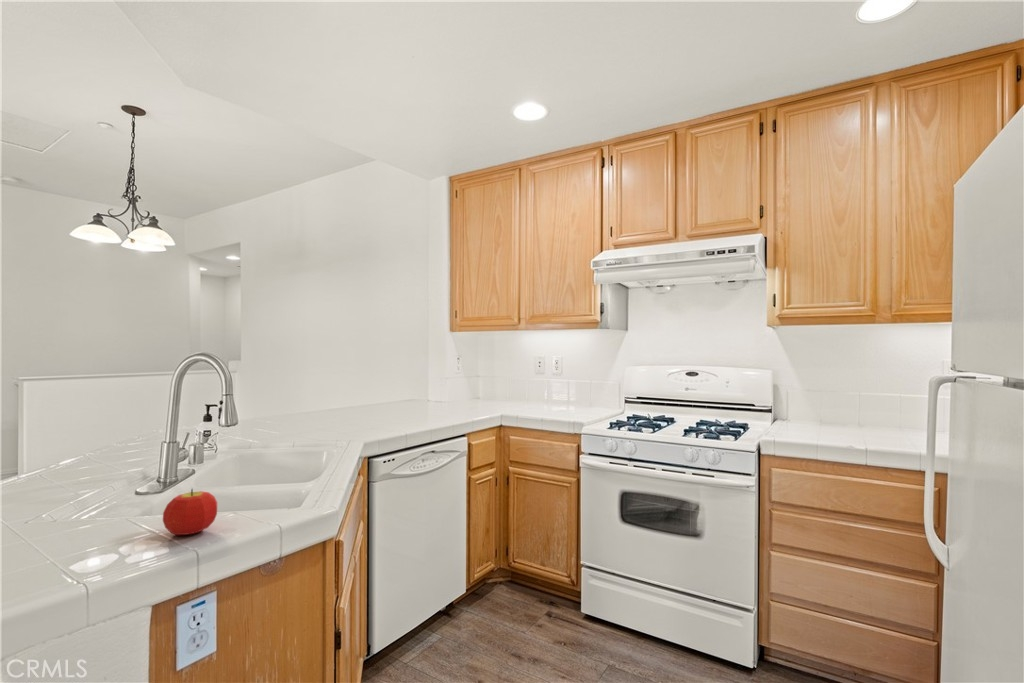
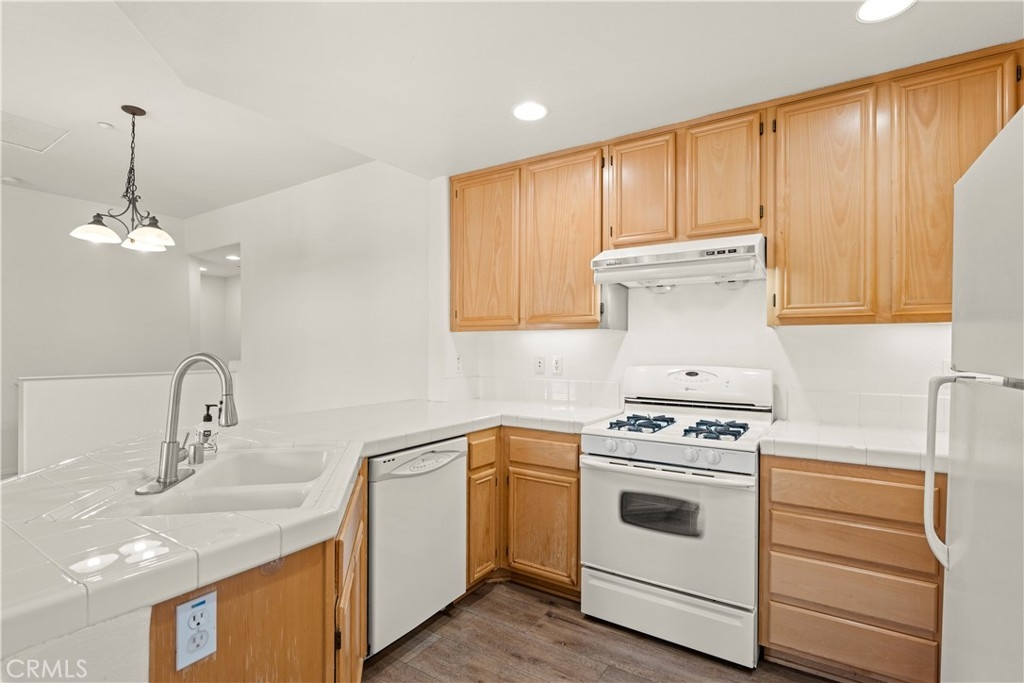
- fruit [162,488,218,536]
